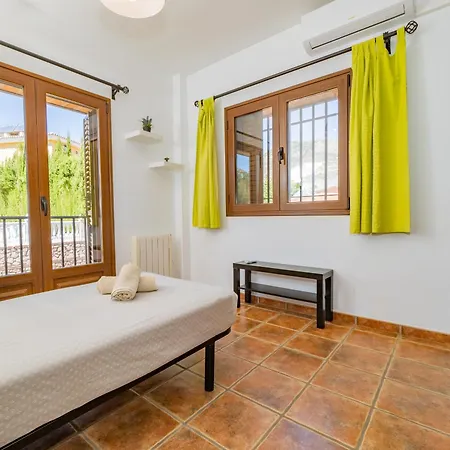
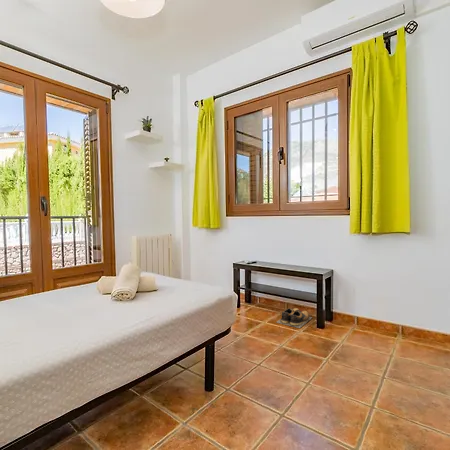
+ shoes [275,307,313,329]
